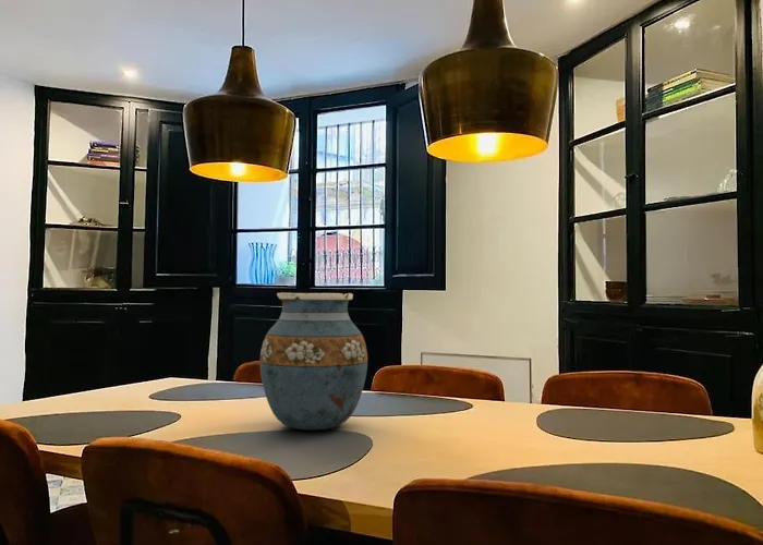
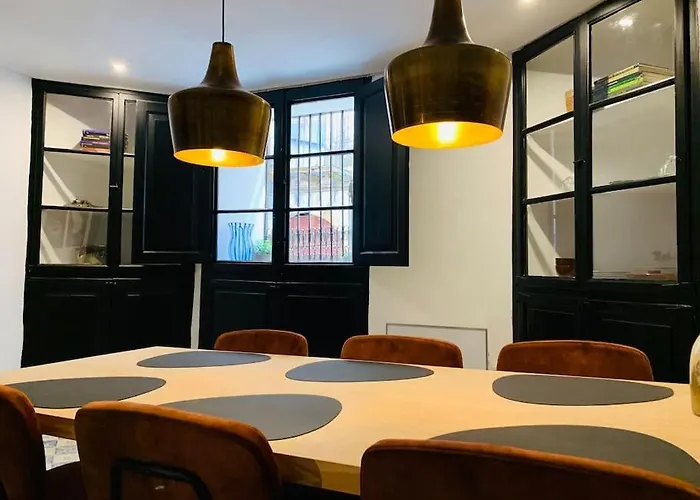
- vase [259,291,368,431]
